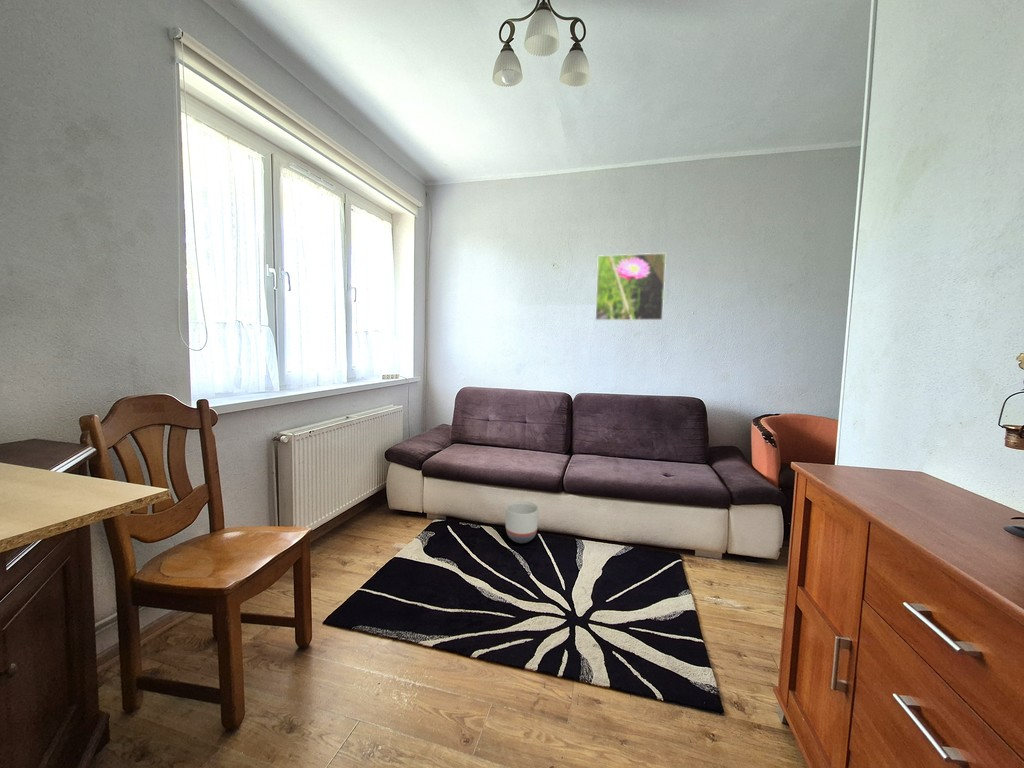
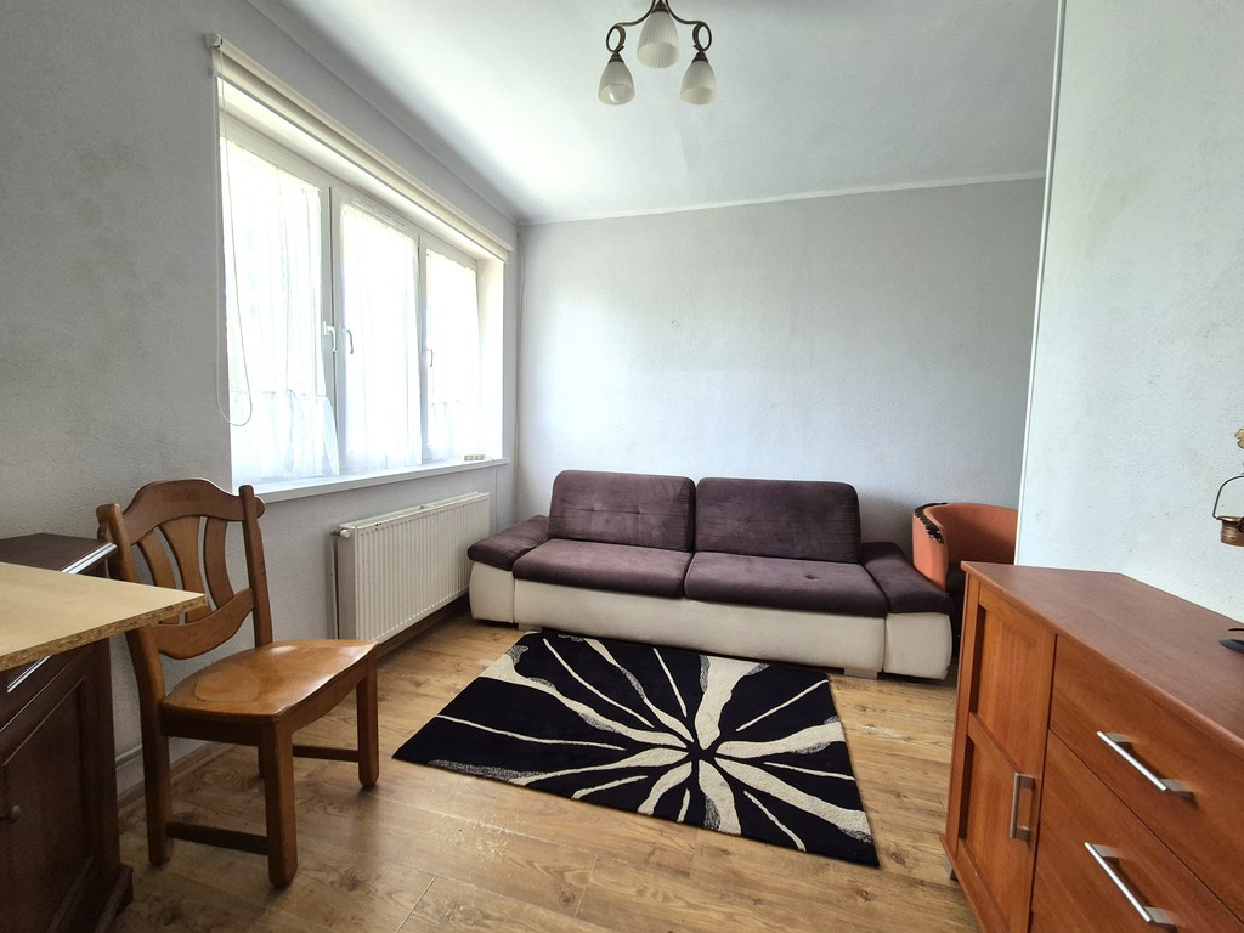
- planter [504,500,539,544]
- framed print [594,252,667,321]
